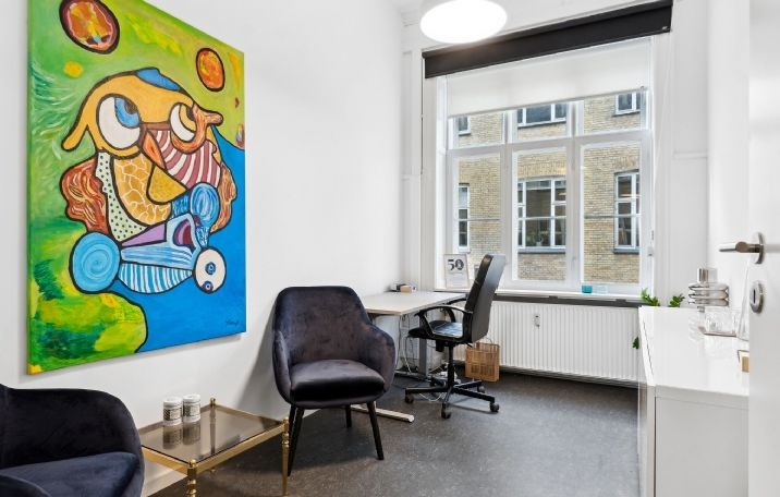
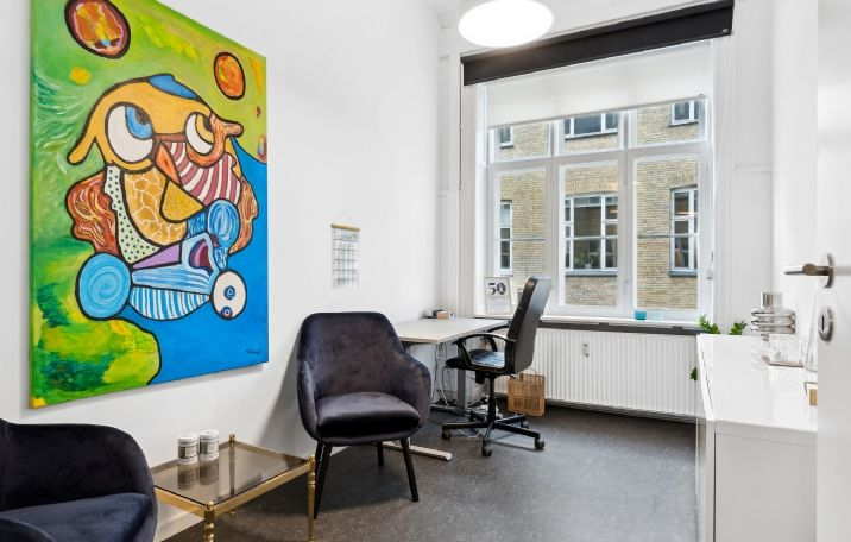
+ calendar [329,213,361,290]
